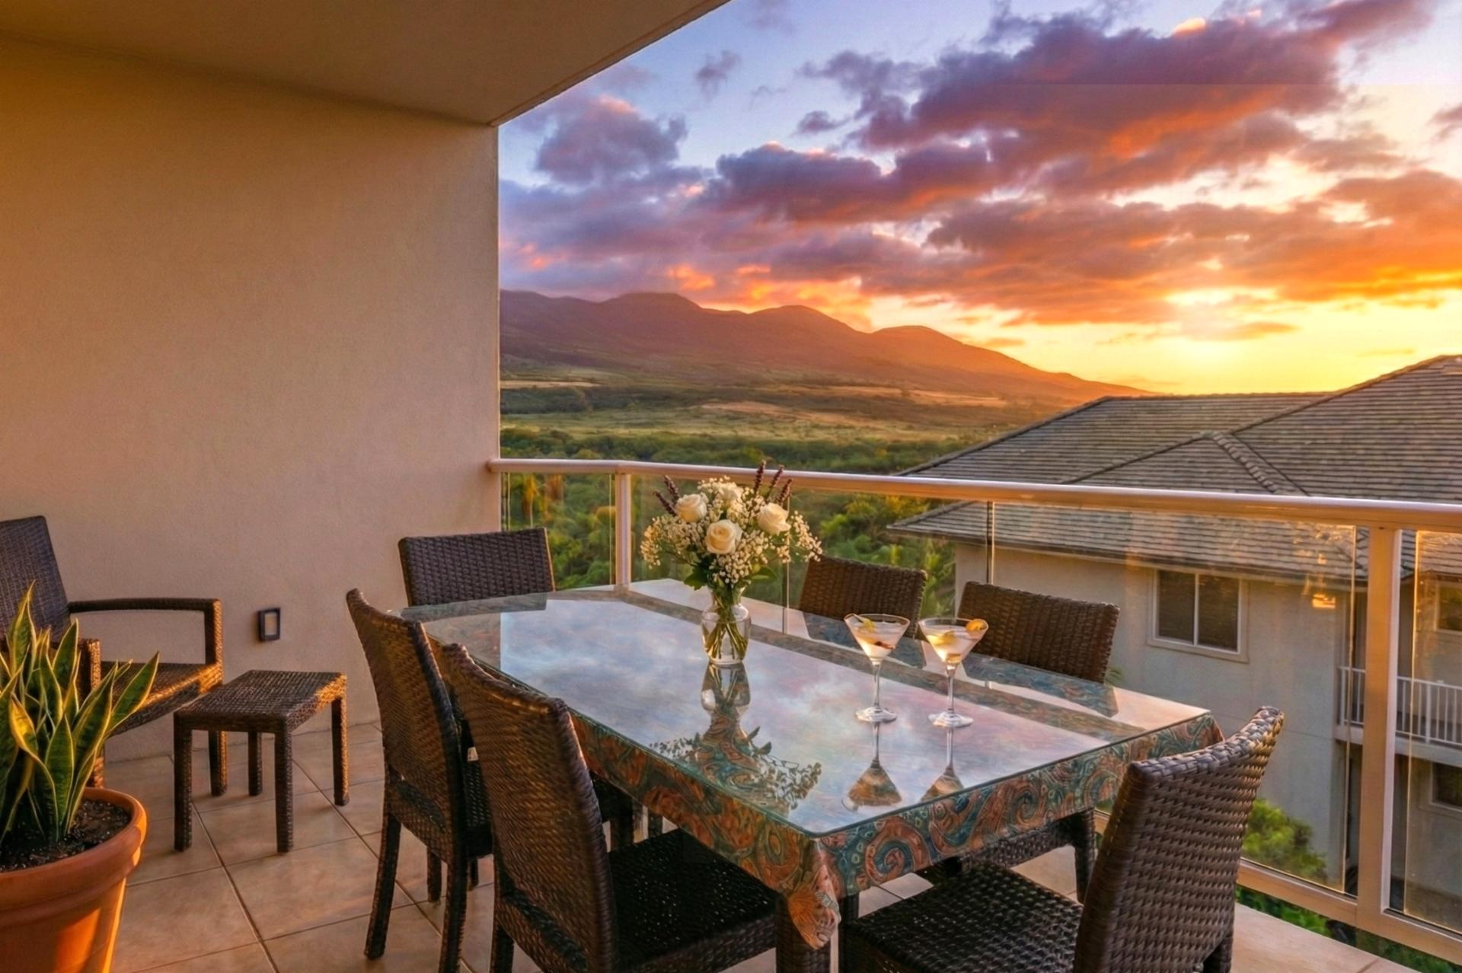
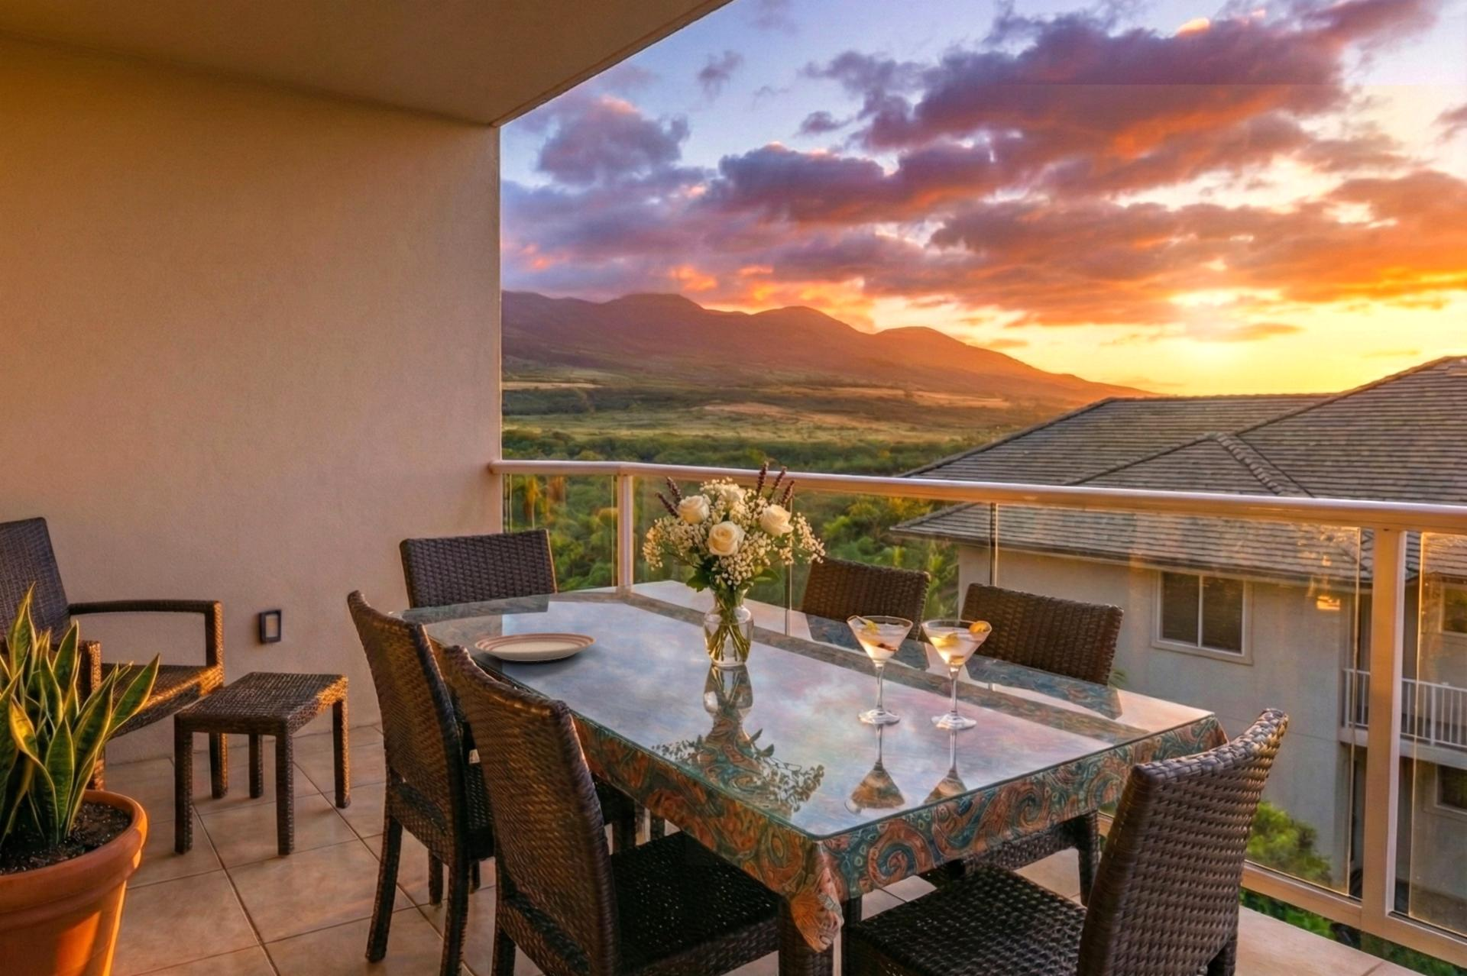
+ dinner plate [474,632,597,662]
